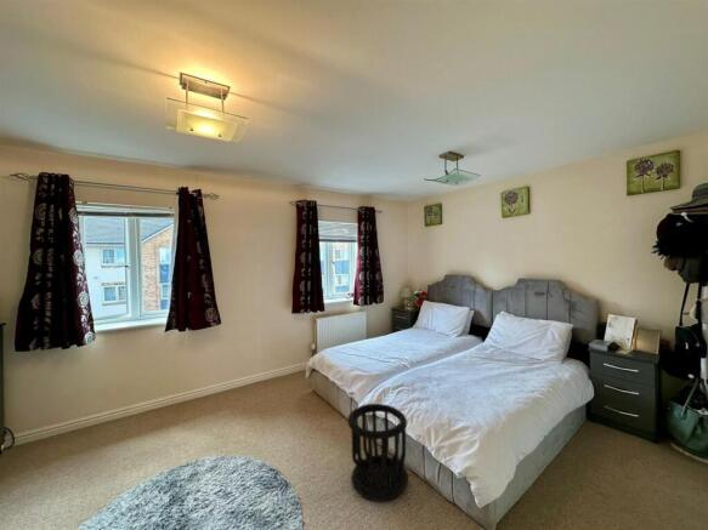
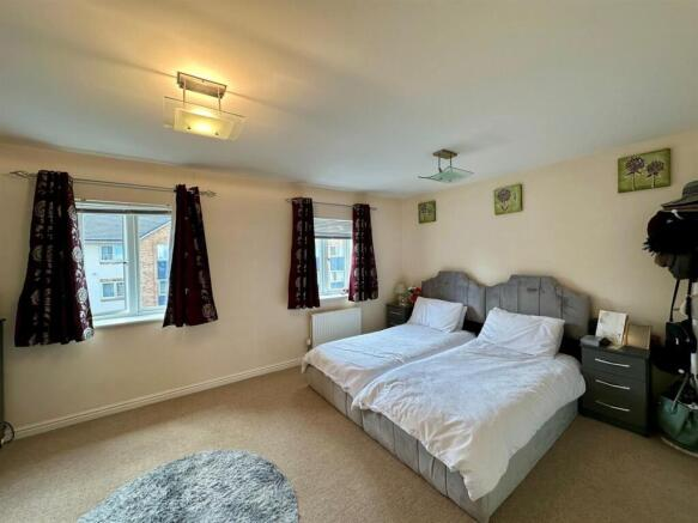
- wastebasket [346,403,409,502]
